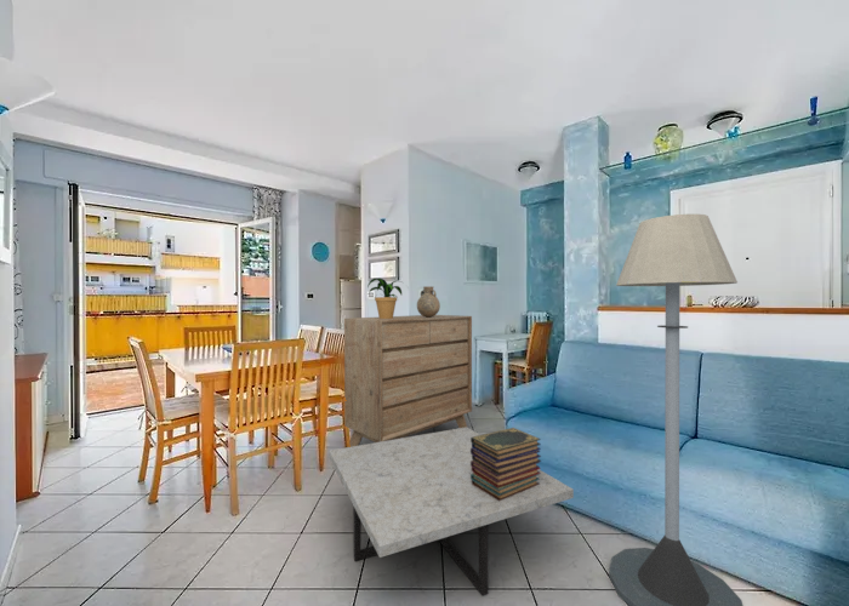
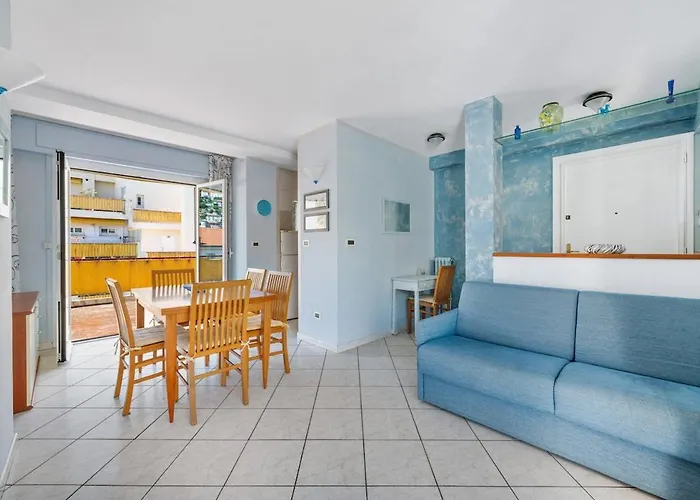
- book stack [471,427,542,502]
- coffee table [327,427,575,596]
- potted plant [366,278,410,319]
- dresser [343,314,473,447]
- ceramic vessel [416,285,441,318]
- floor lamp [608,213,745,606]
